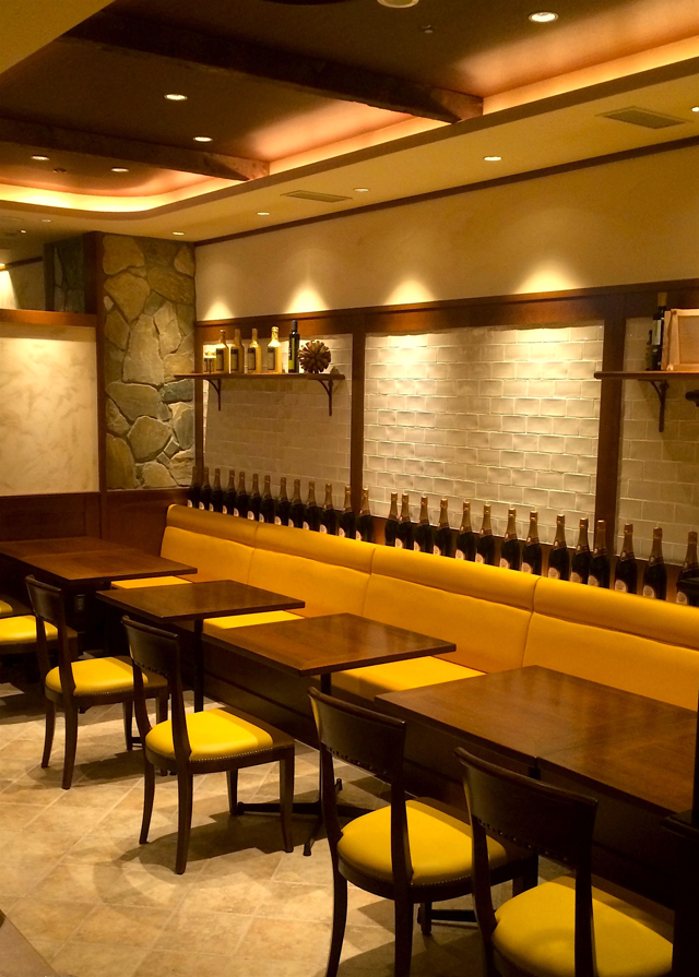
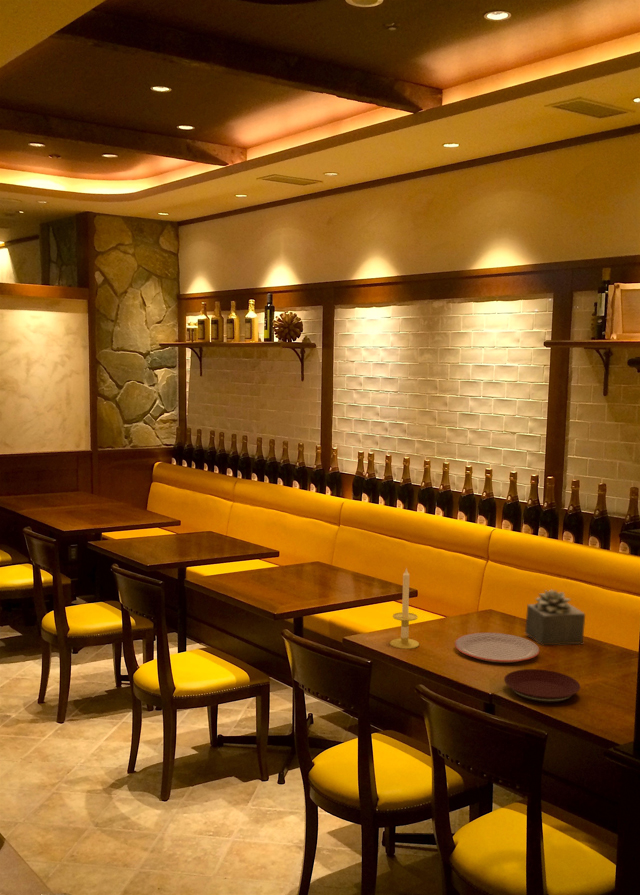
+ plate [503,668,581,704]
+ candle [389,566,420,650]
+ plate [454,632,541,664]
+ succulent plant [524,589,586,646]
